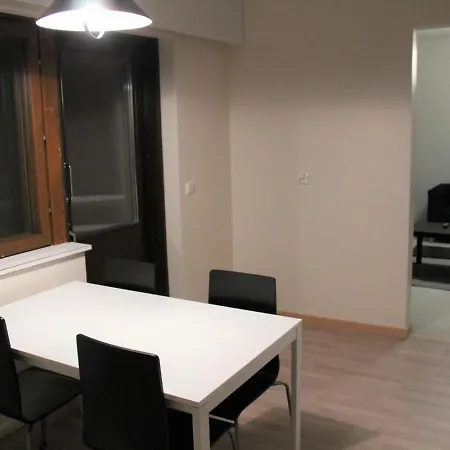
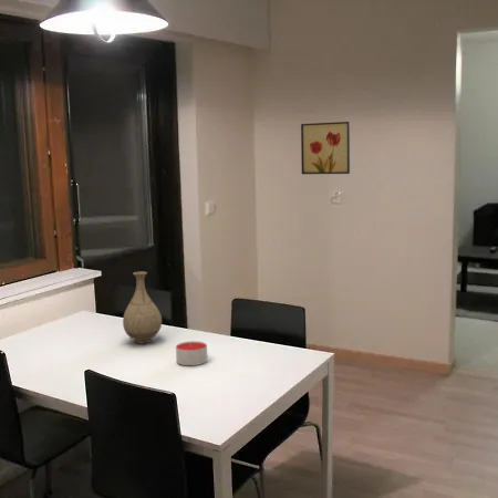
+ vase [122,271,163,344]
+ wall art [300,121,351,175]
+ candle [175,340,208,366]
